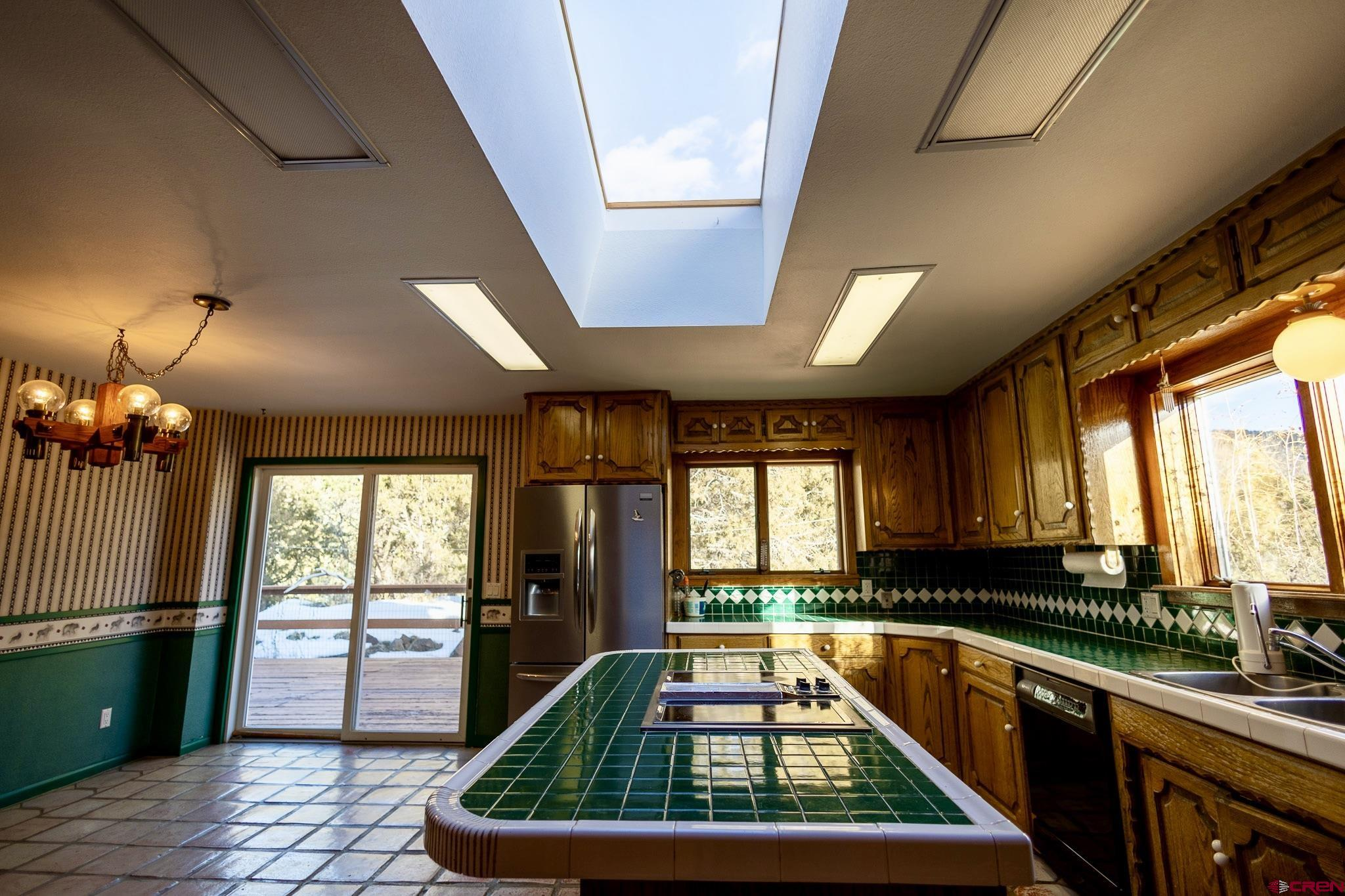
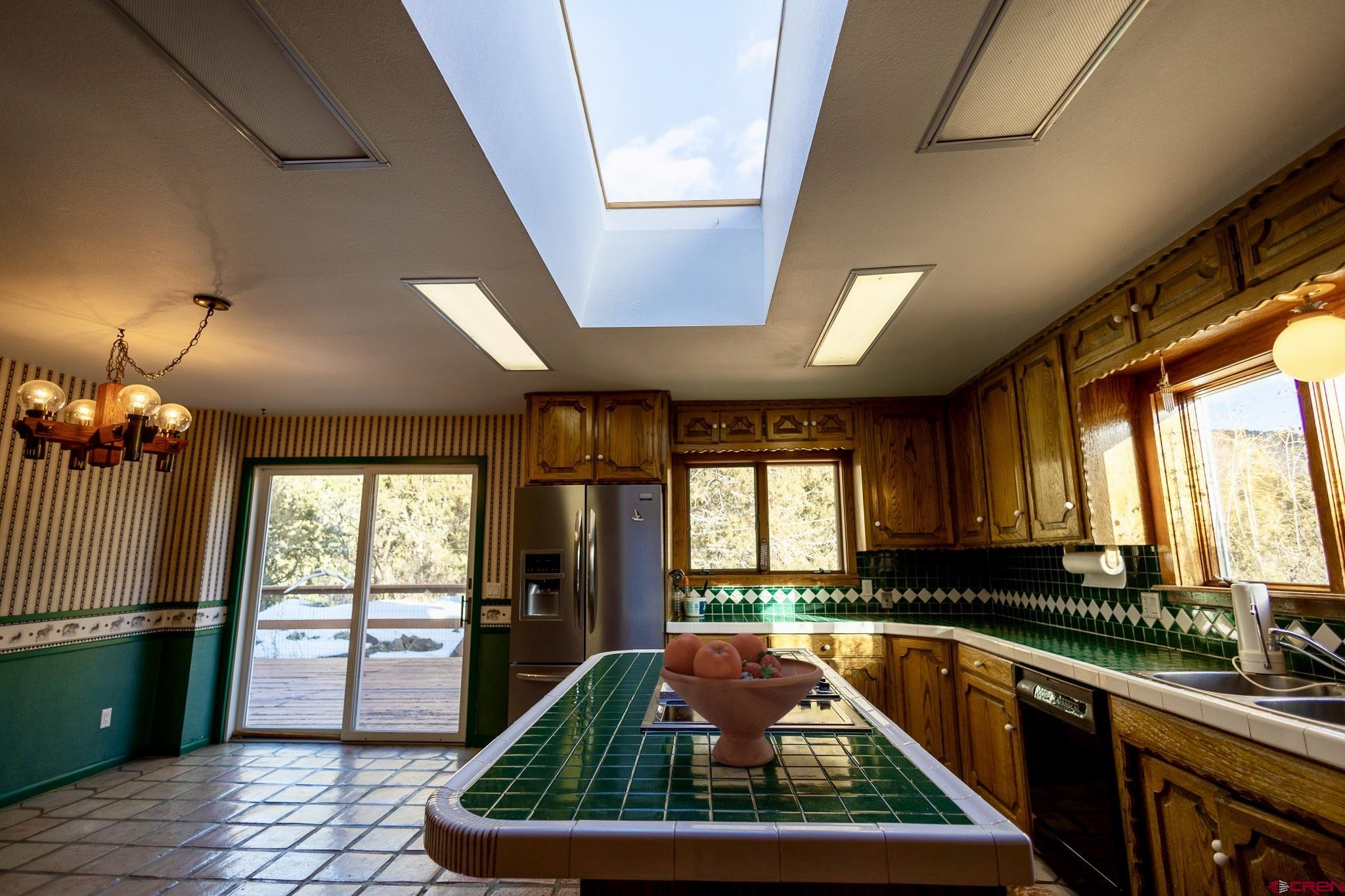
+ fruit bowl [659,632,824,767]
